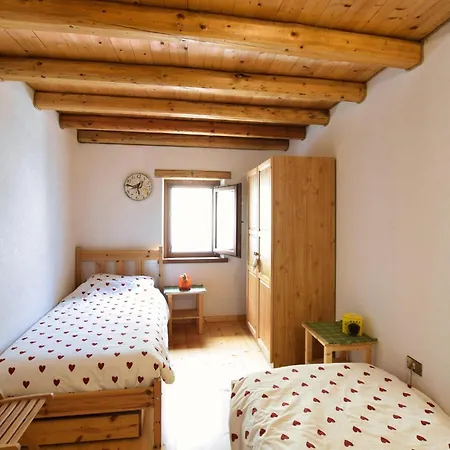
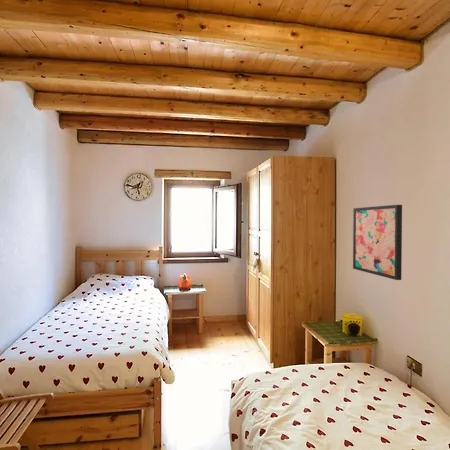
+ wall art [352,204,403,281]
